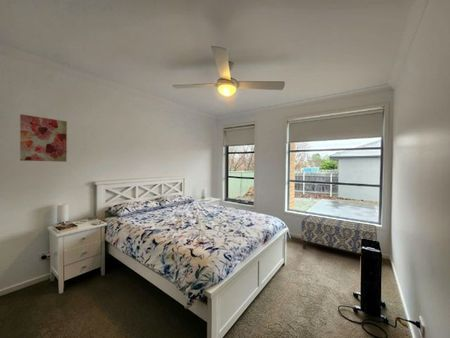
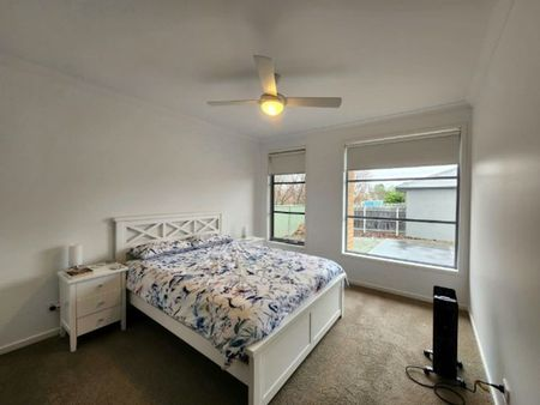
- wall art [19,113,68,163]
- bench [300,214,378,254]
